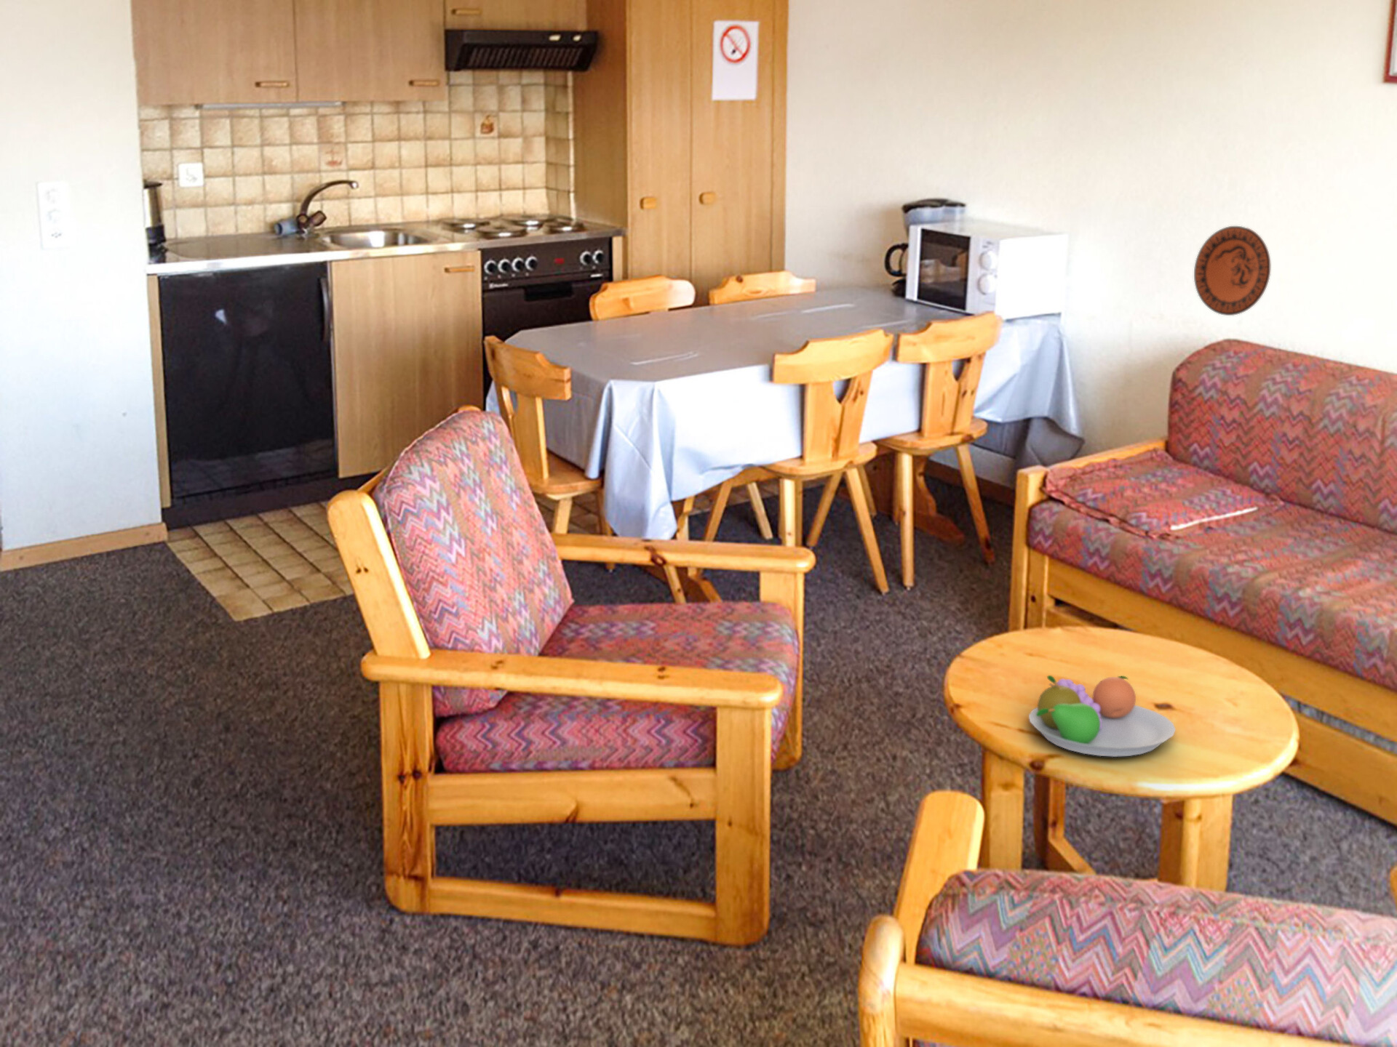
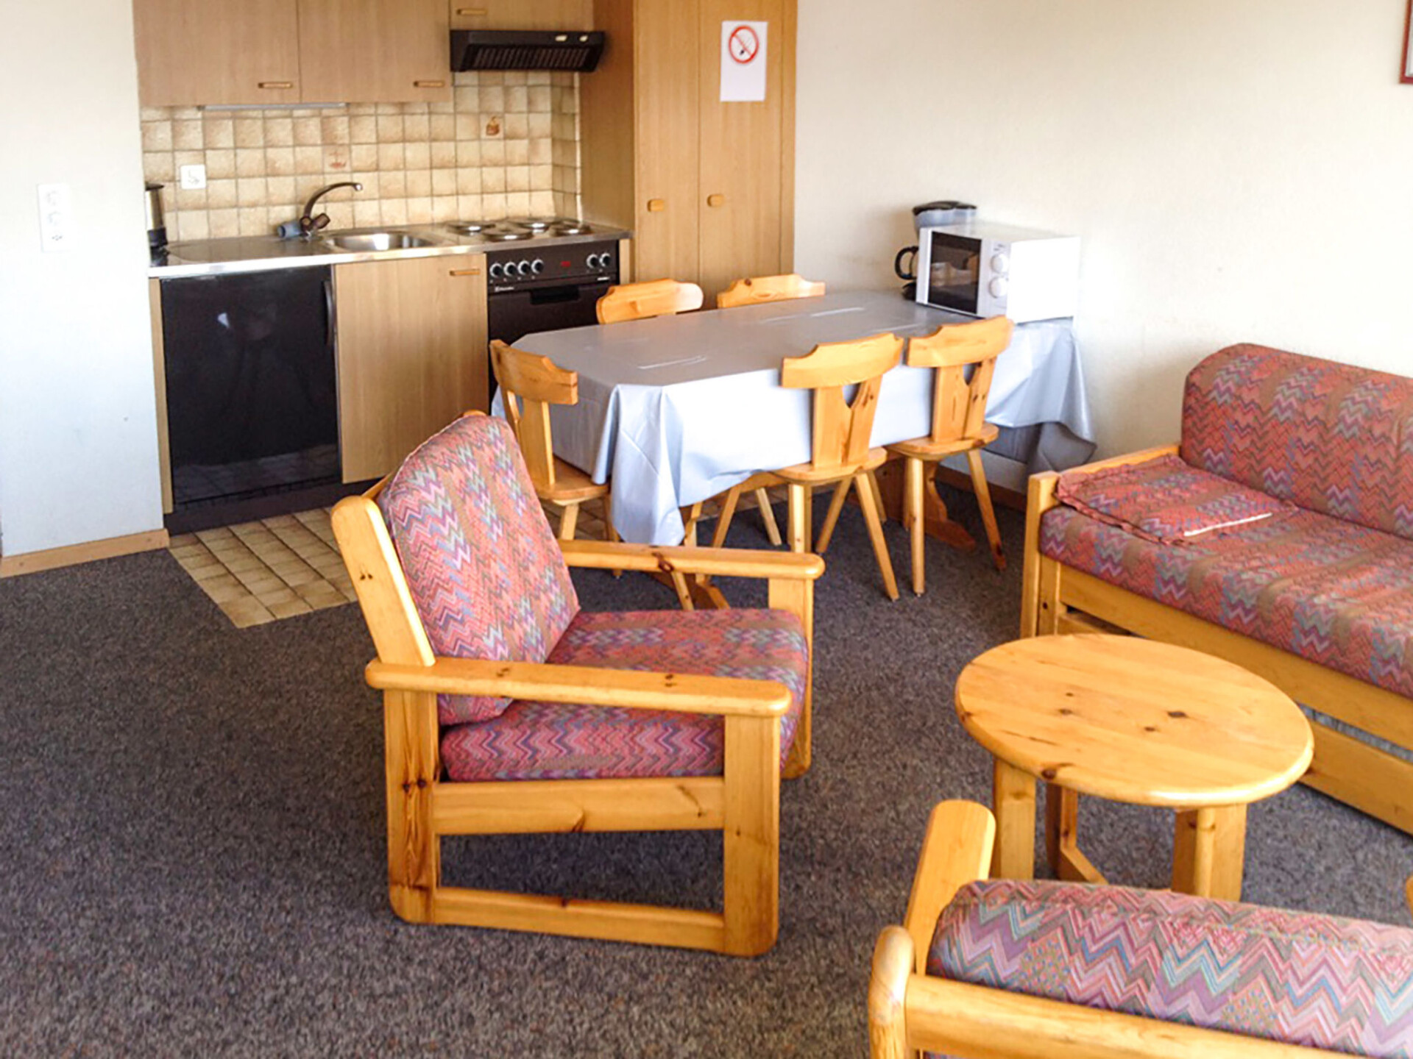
- fruit bowl [1028,675,1177,758]
- decorative plate [1194,225,1272,317]
